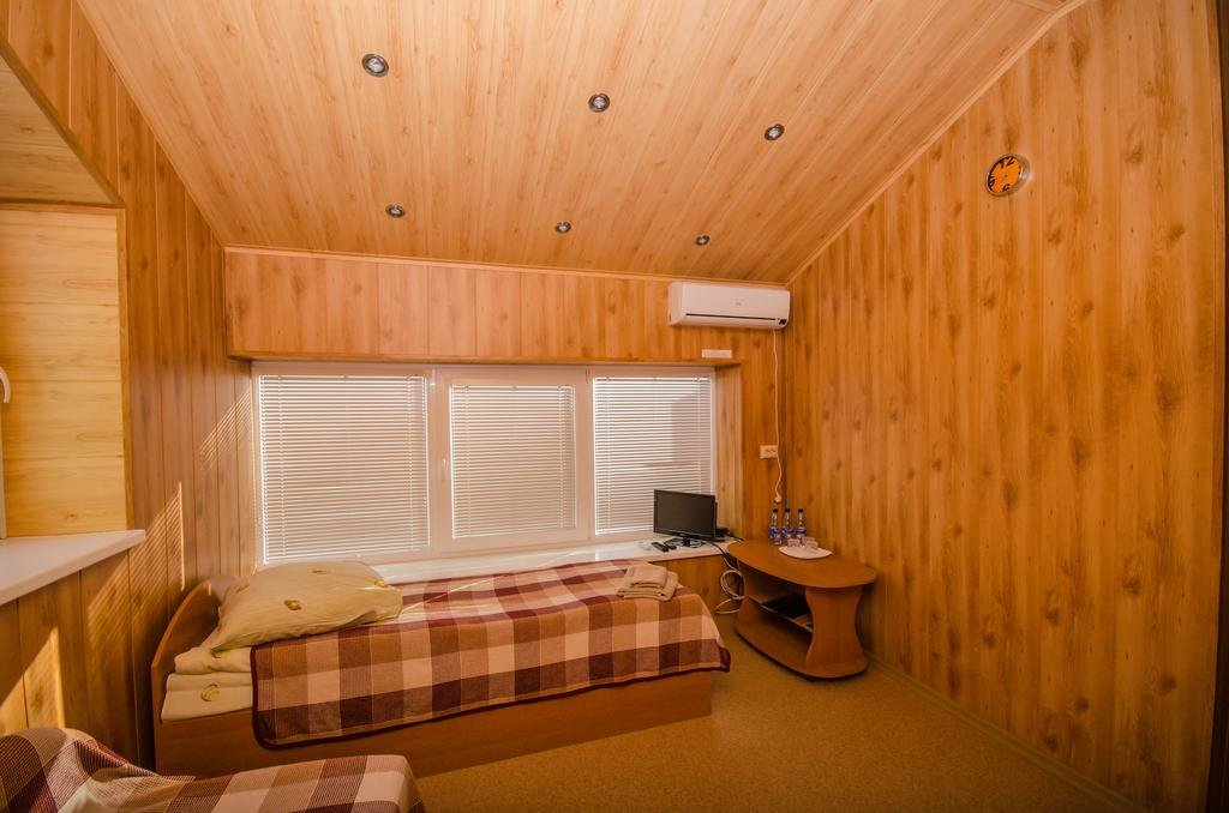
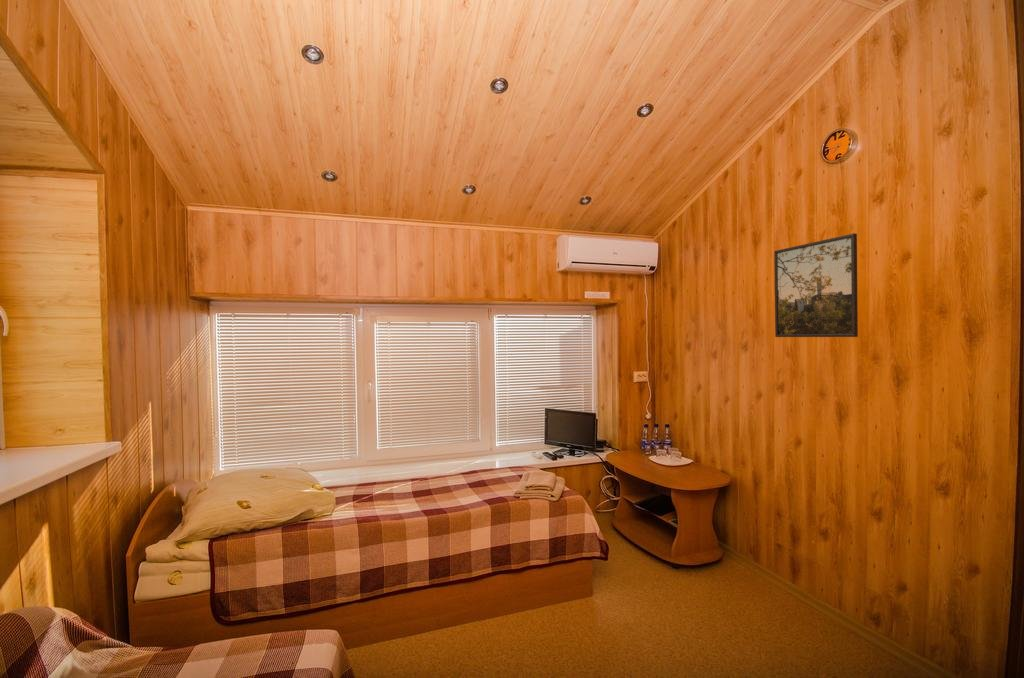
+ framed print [773,232,859,338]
